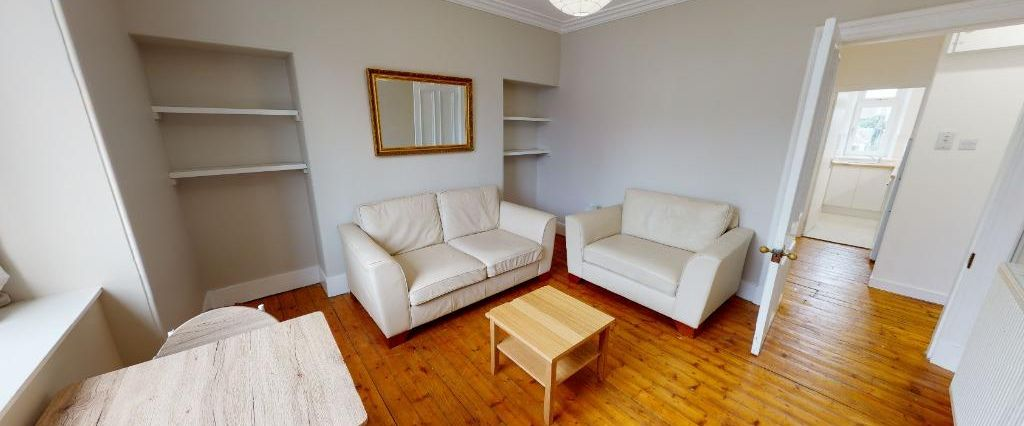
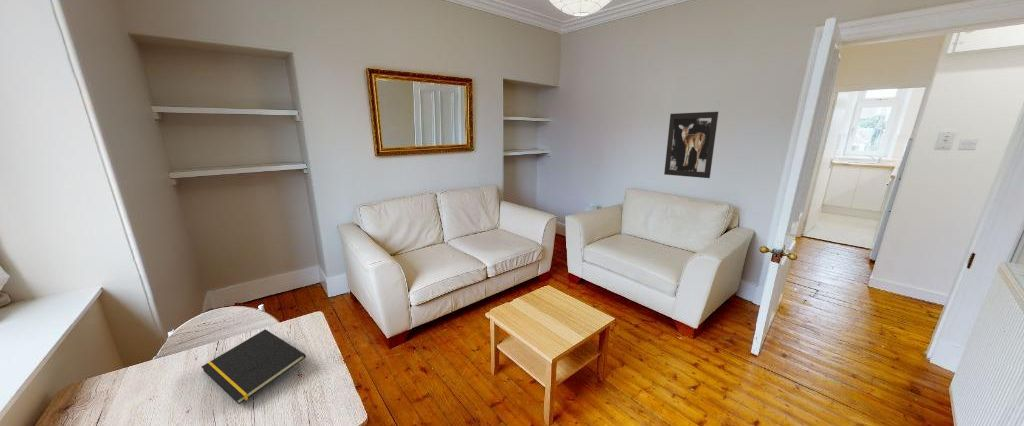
+ notepad [201,328,307,405]
+ wall art [663,111,720,179]
